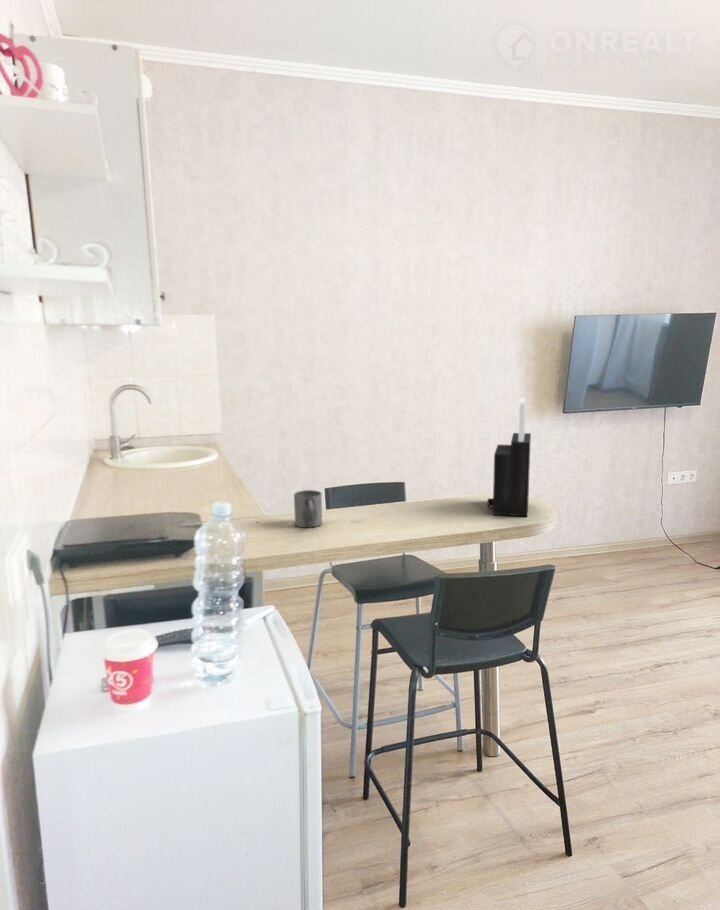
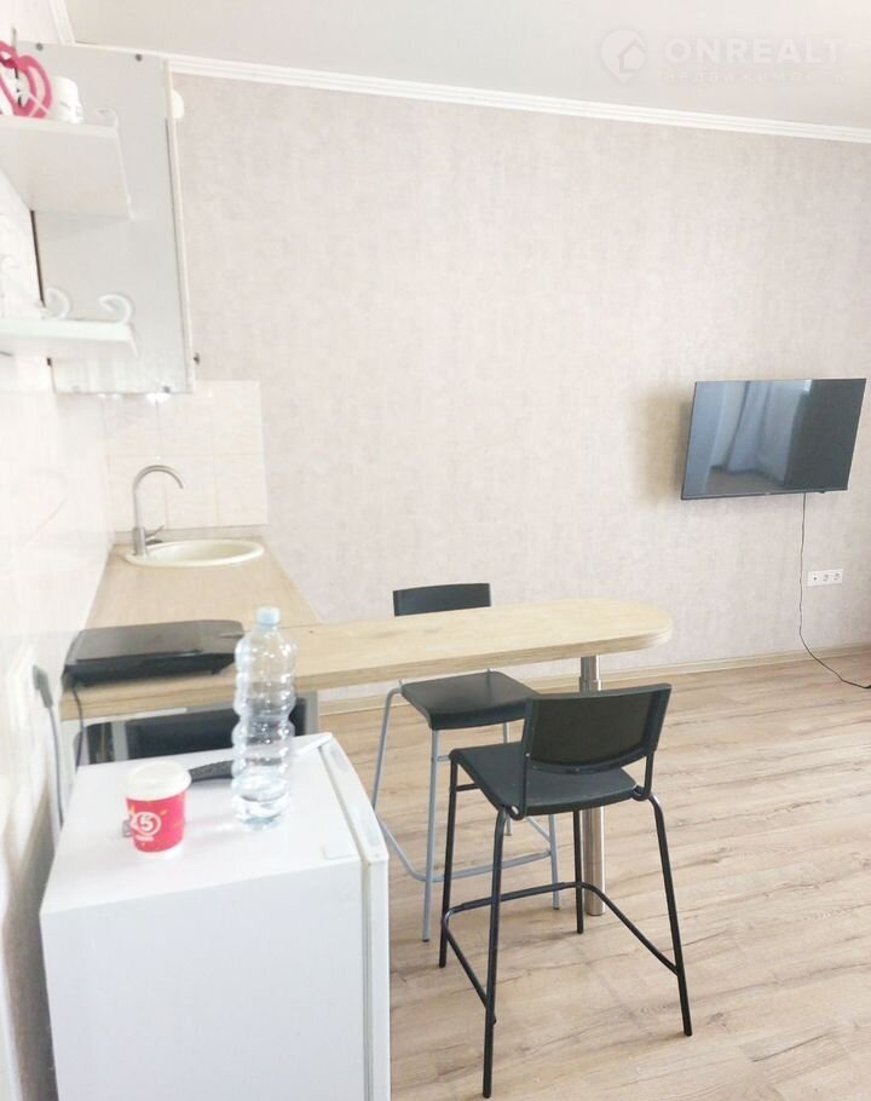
- mug [293,489,323,528]
- knife block [487,397,532,518]
